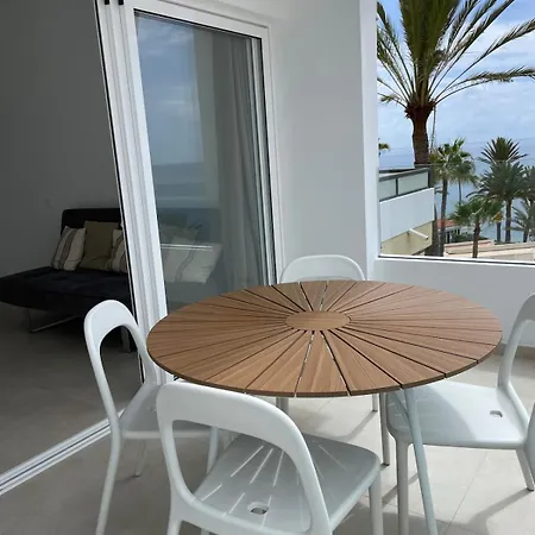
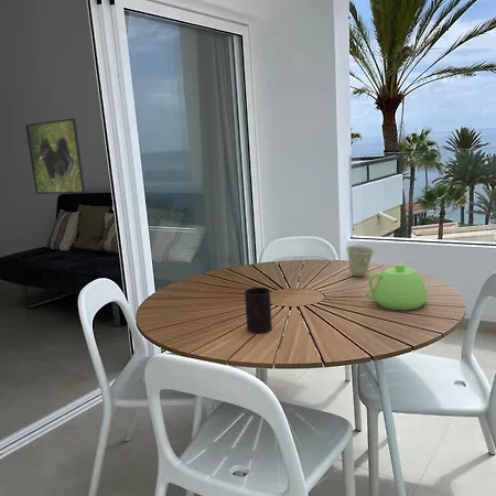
+ cup [244,287,273,334]
+ cup [345,244,376,278]
+ teapot [365,262,429,311]
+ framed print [24,117,86,195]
